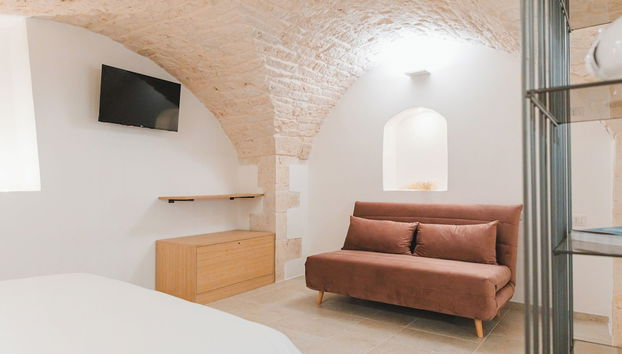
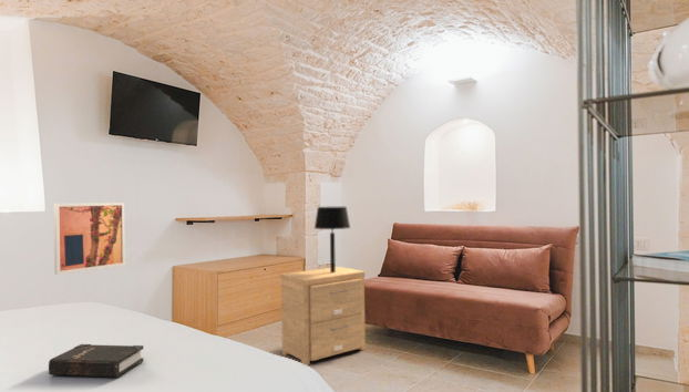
+ table lamp [313,206,351,272]
+ wall art [53,202,126,276]
+ hardback book [48,343,145,378]
+ side table [279,266,367,367]
